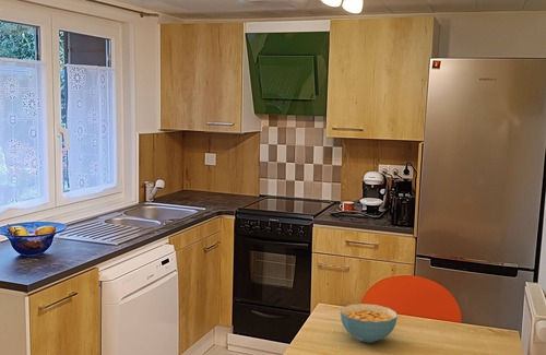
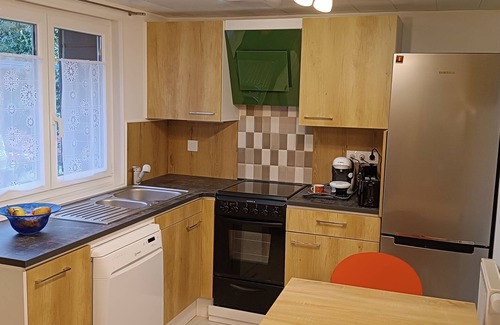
- cereal bowl [340,303,399,344]
